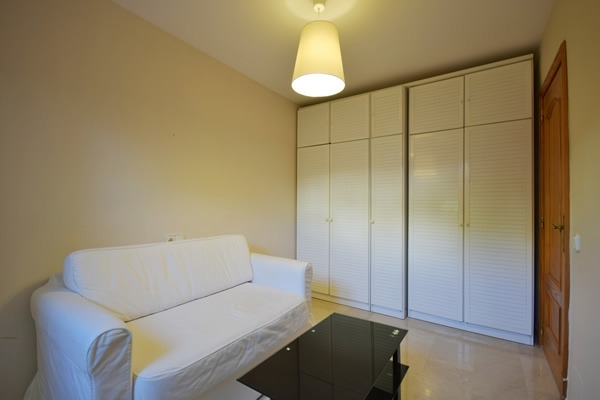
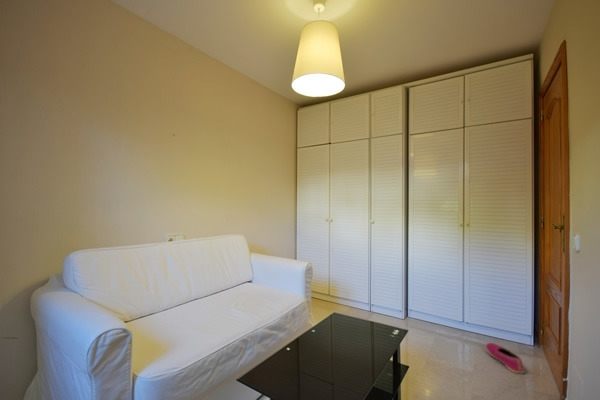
+ shoe [485,342,525,374]
